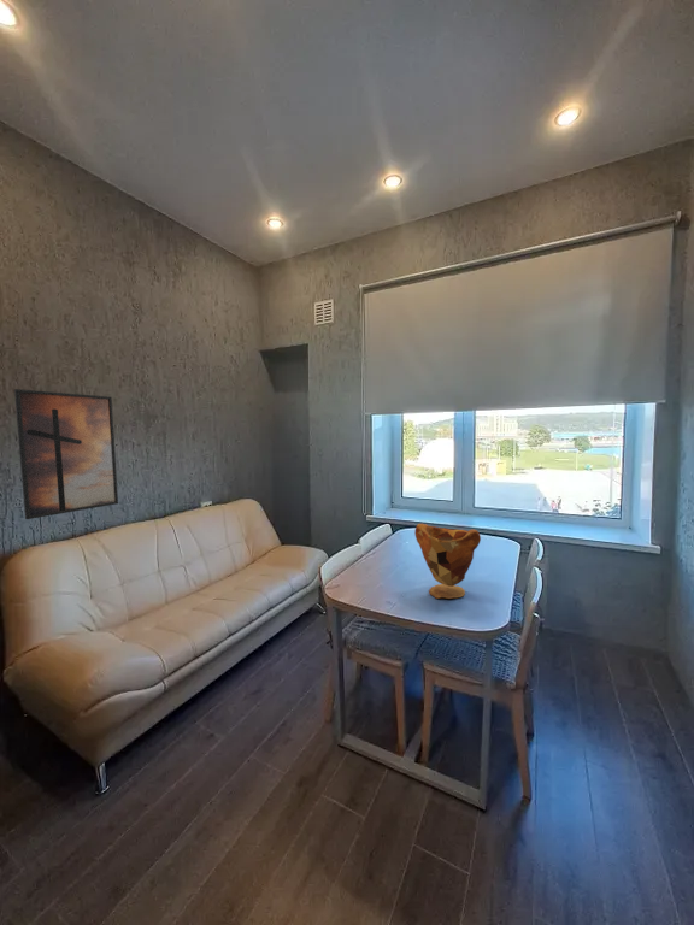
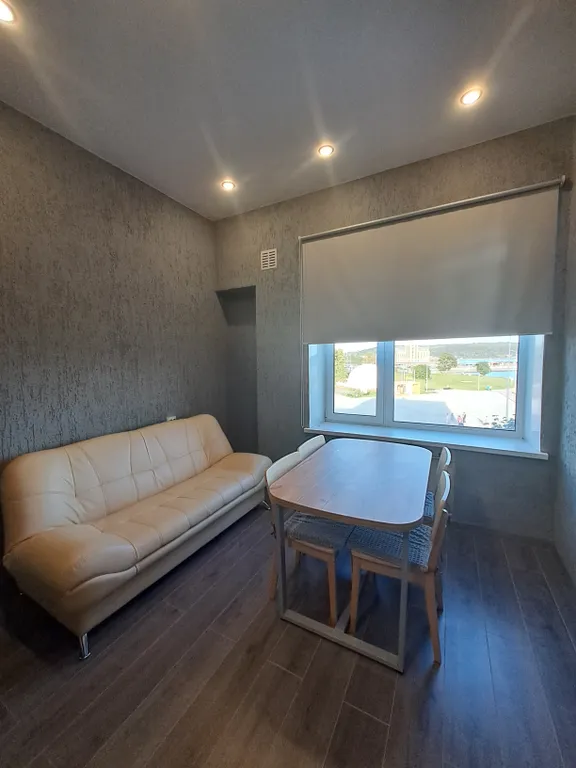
- vase [413,523,482,600]
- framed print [13,388,119,520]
